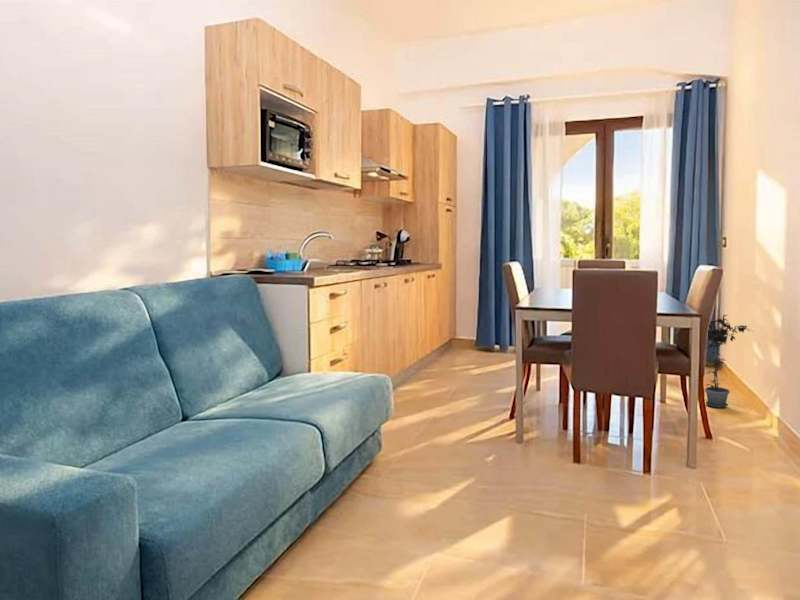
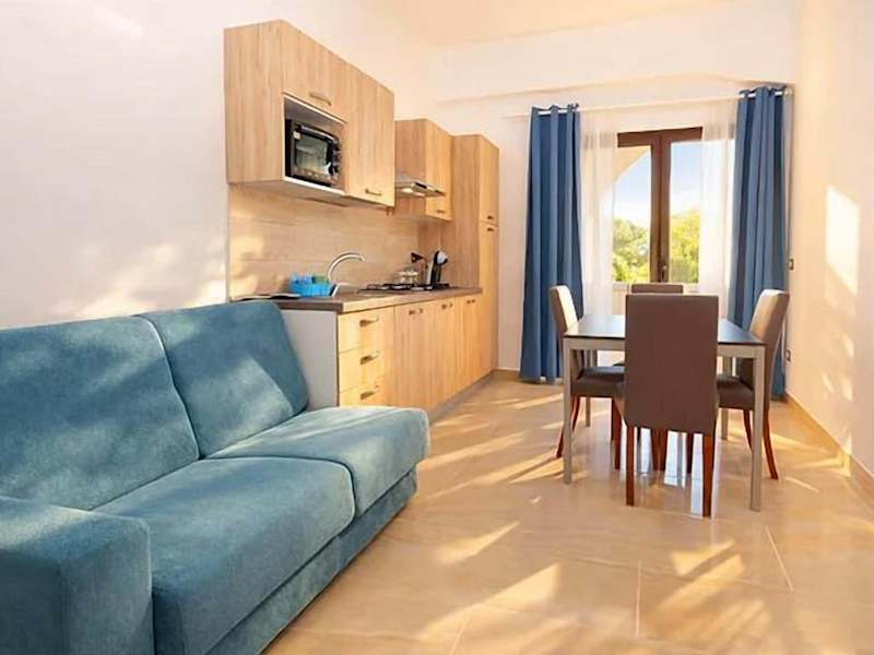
- potted plant [704,314,753,409]
